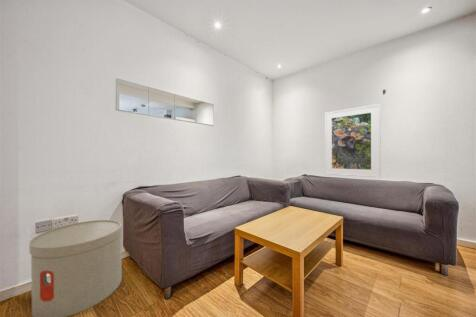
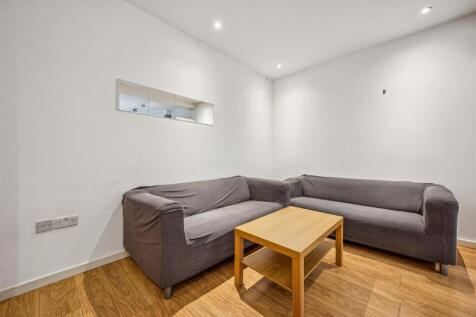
- side table [28,219,123,317]
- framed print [324,103,382,179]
